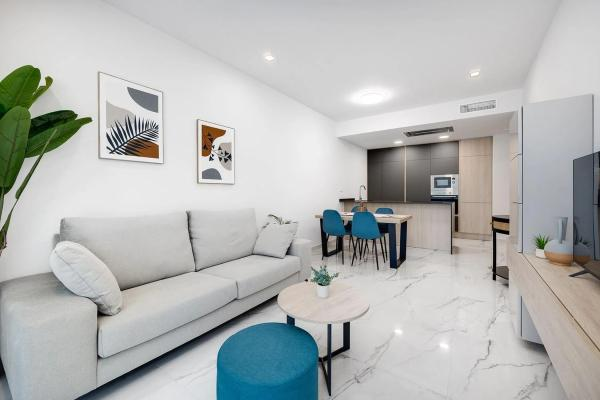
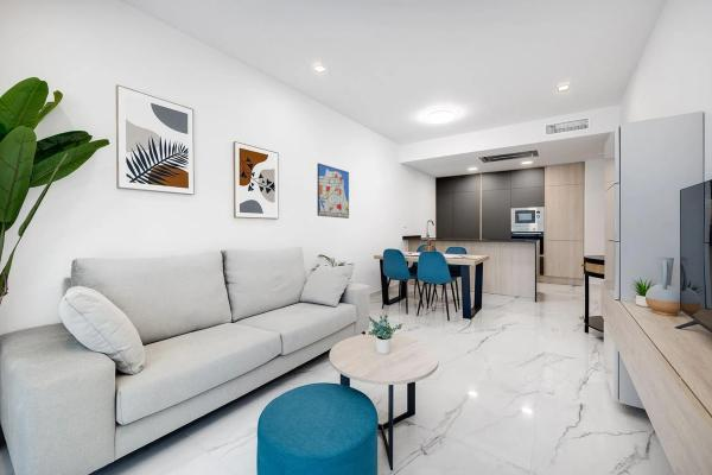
+ wall art [317,163,350,220]
